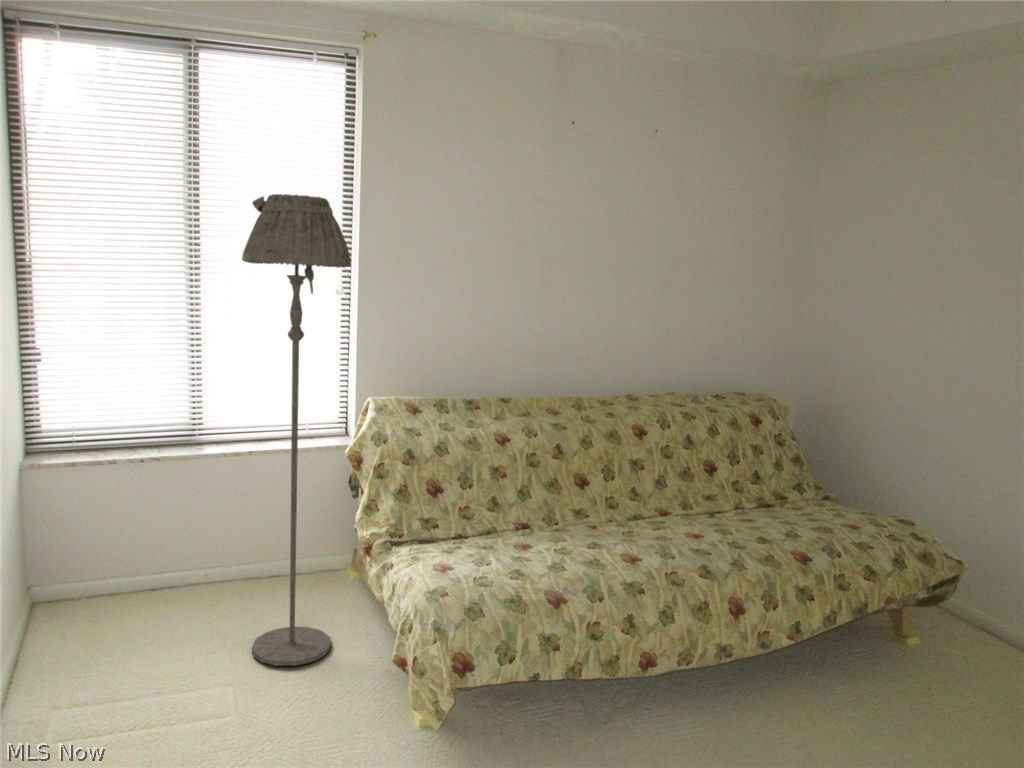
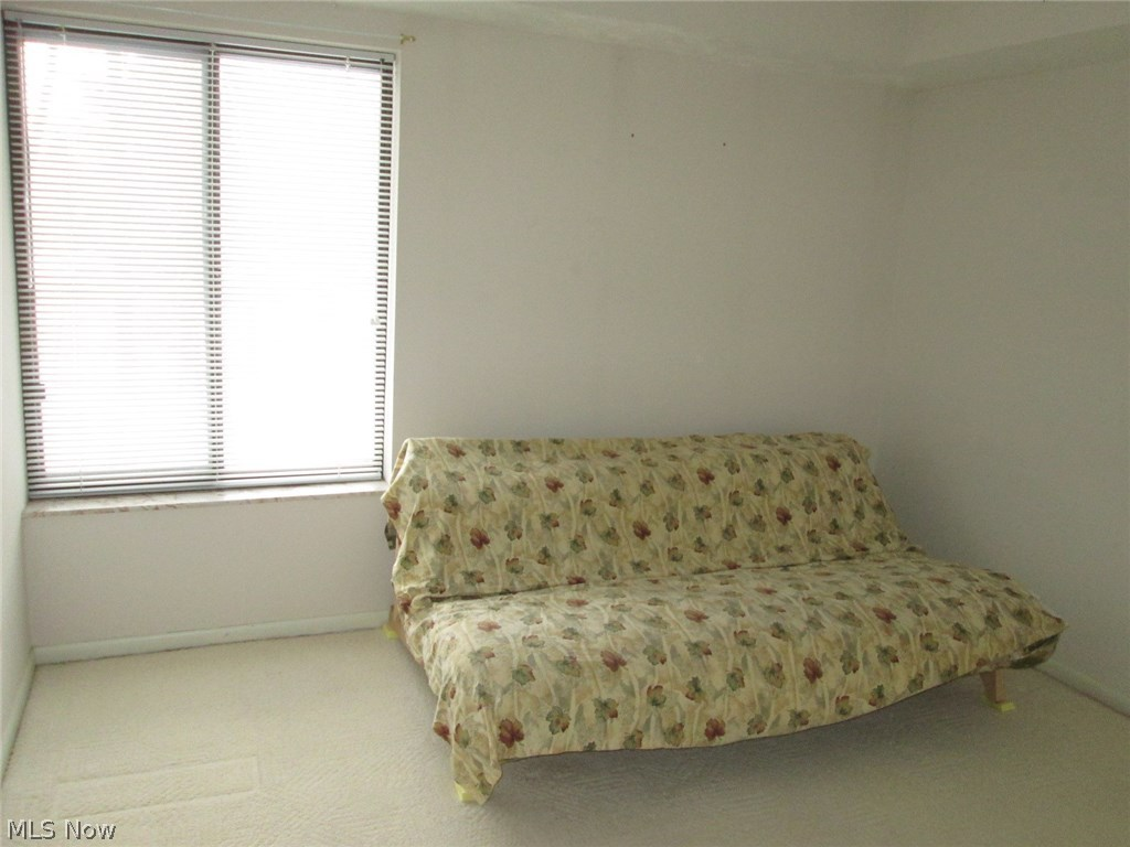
- floor lamp [241,193,352,667]
